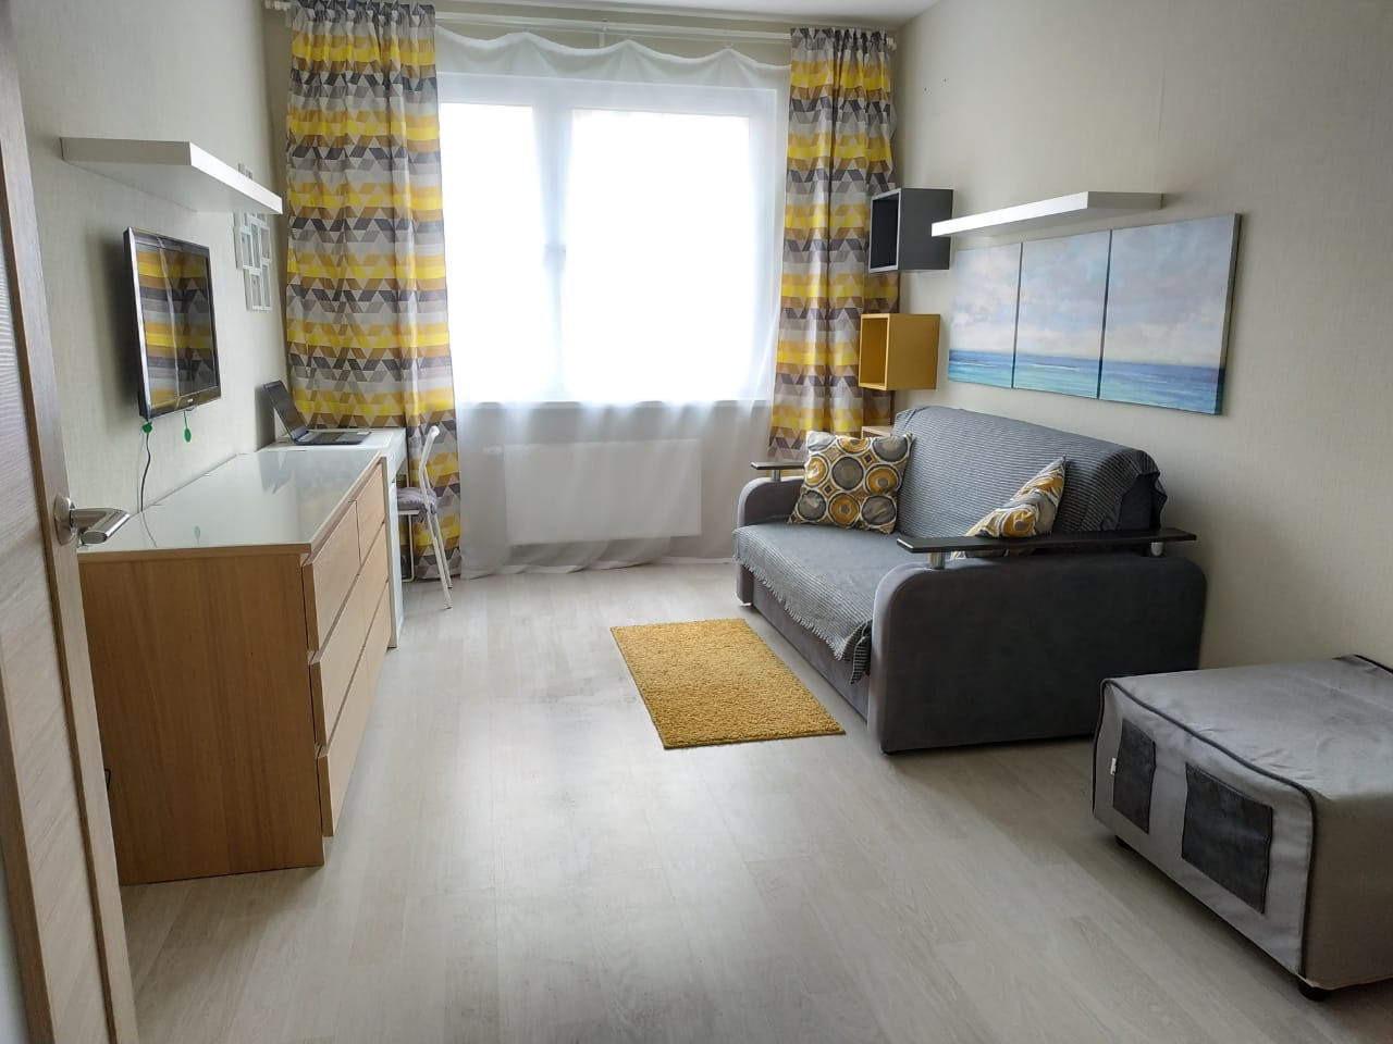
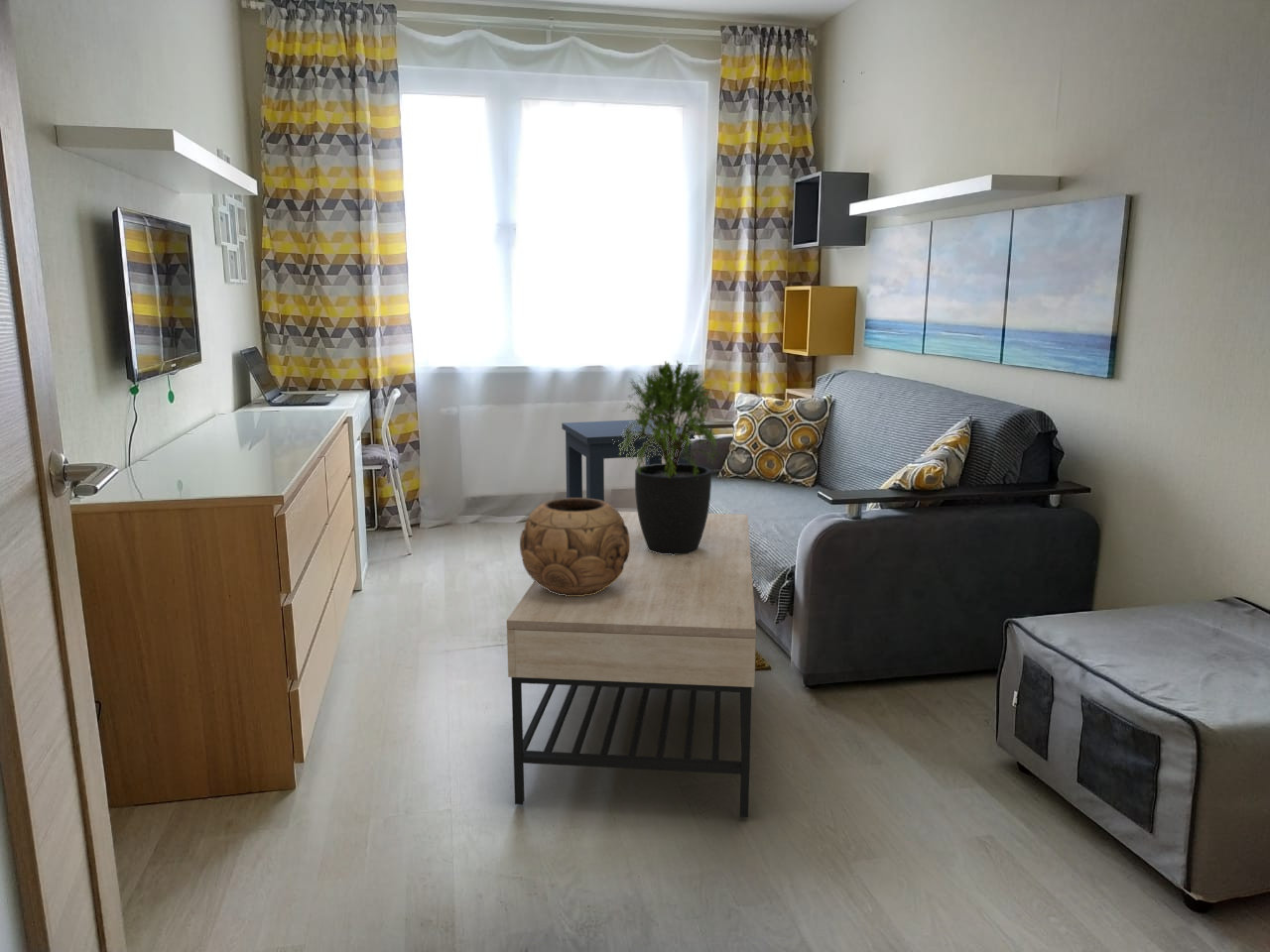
+ decorative bowl [519,497,630,596]
+ coffee table [506,511,757,818]
+ potted plant [612,359,722,555]
+ side table [561,418,696,502]
